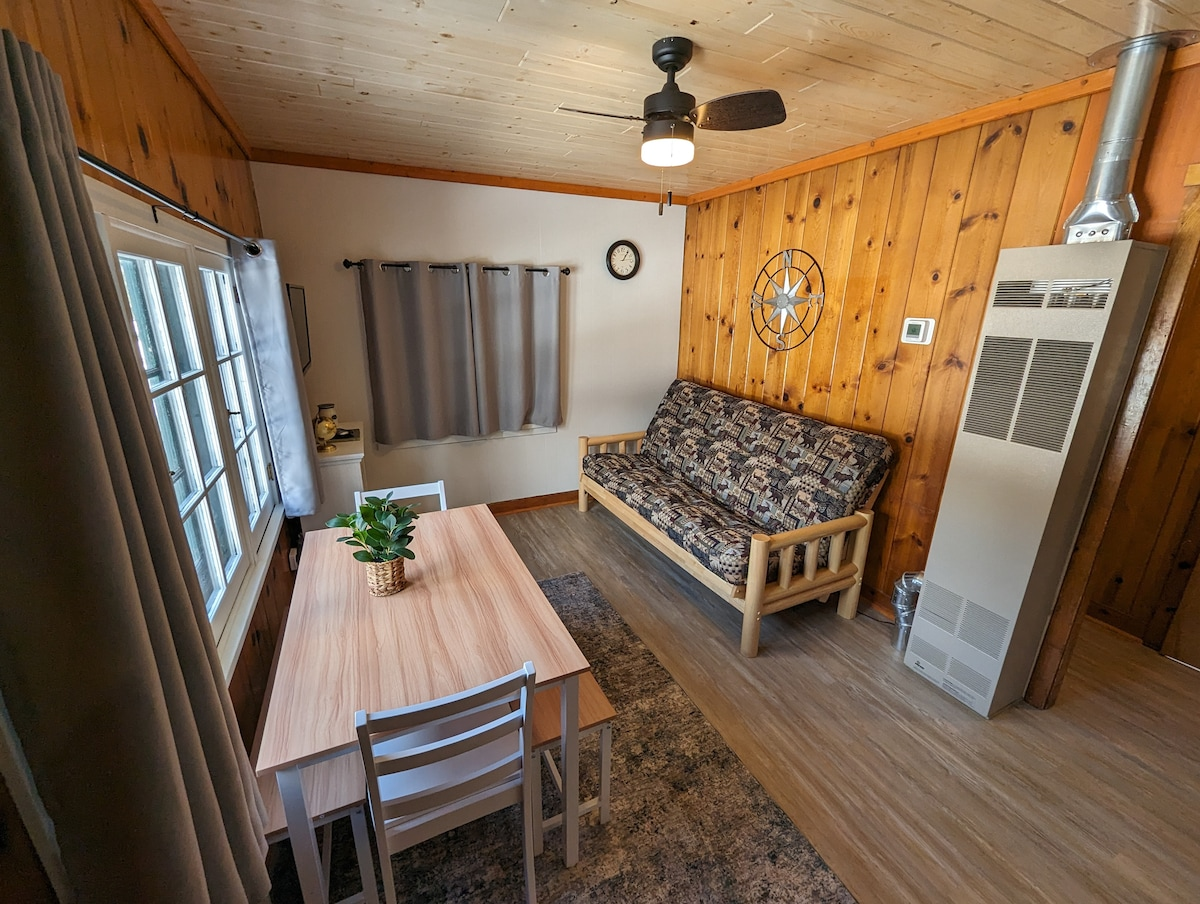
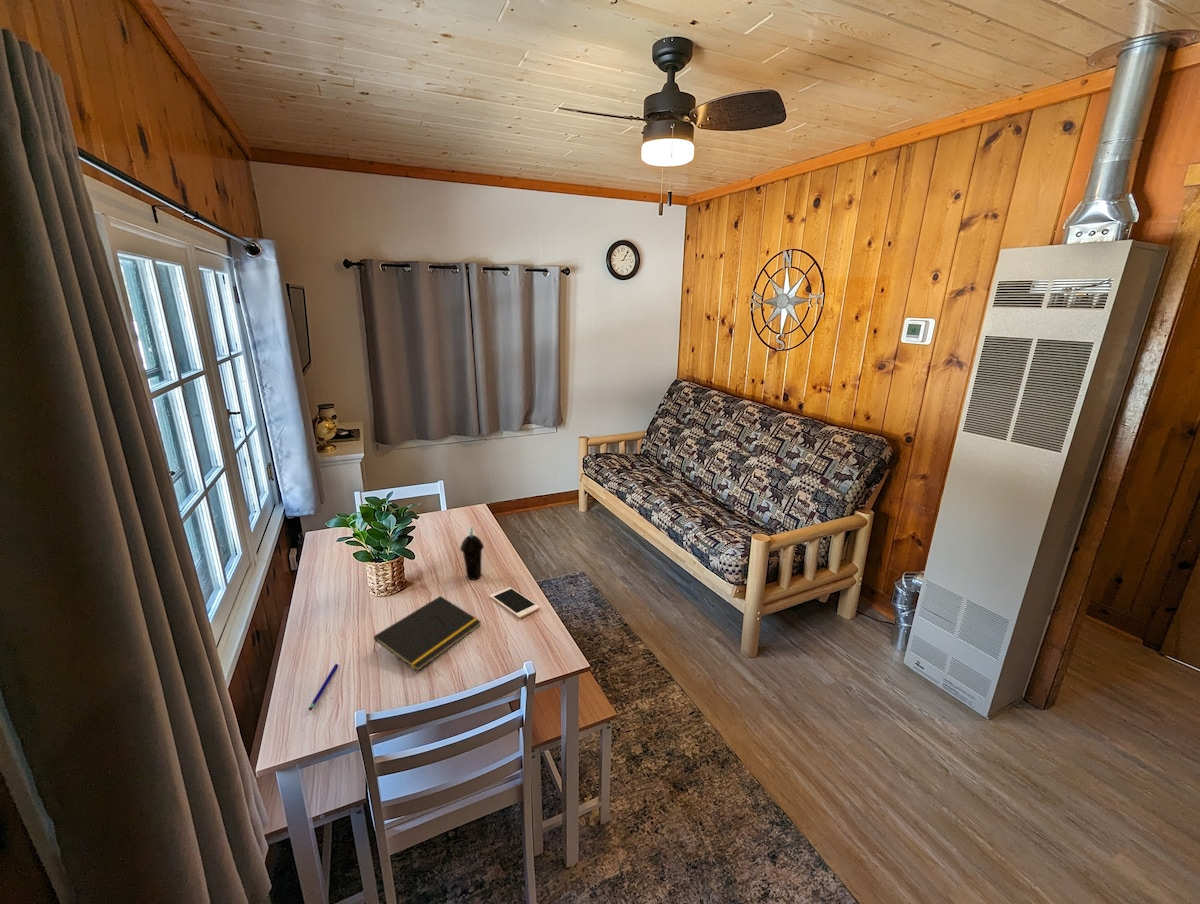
+ notepad [372,595,482,673]
+ cell phone [489,586,541,619]
+ cup [459,526,485,581]
+ pen [308,663,339,711]
